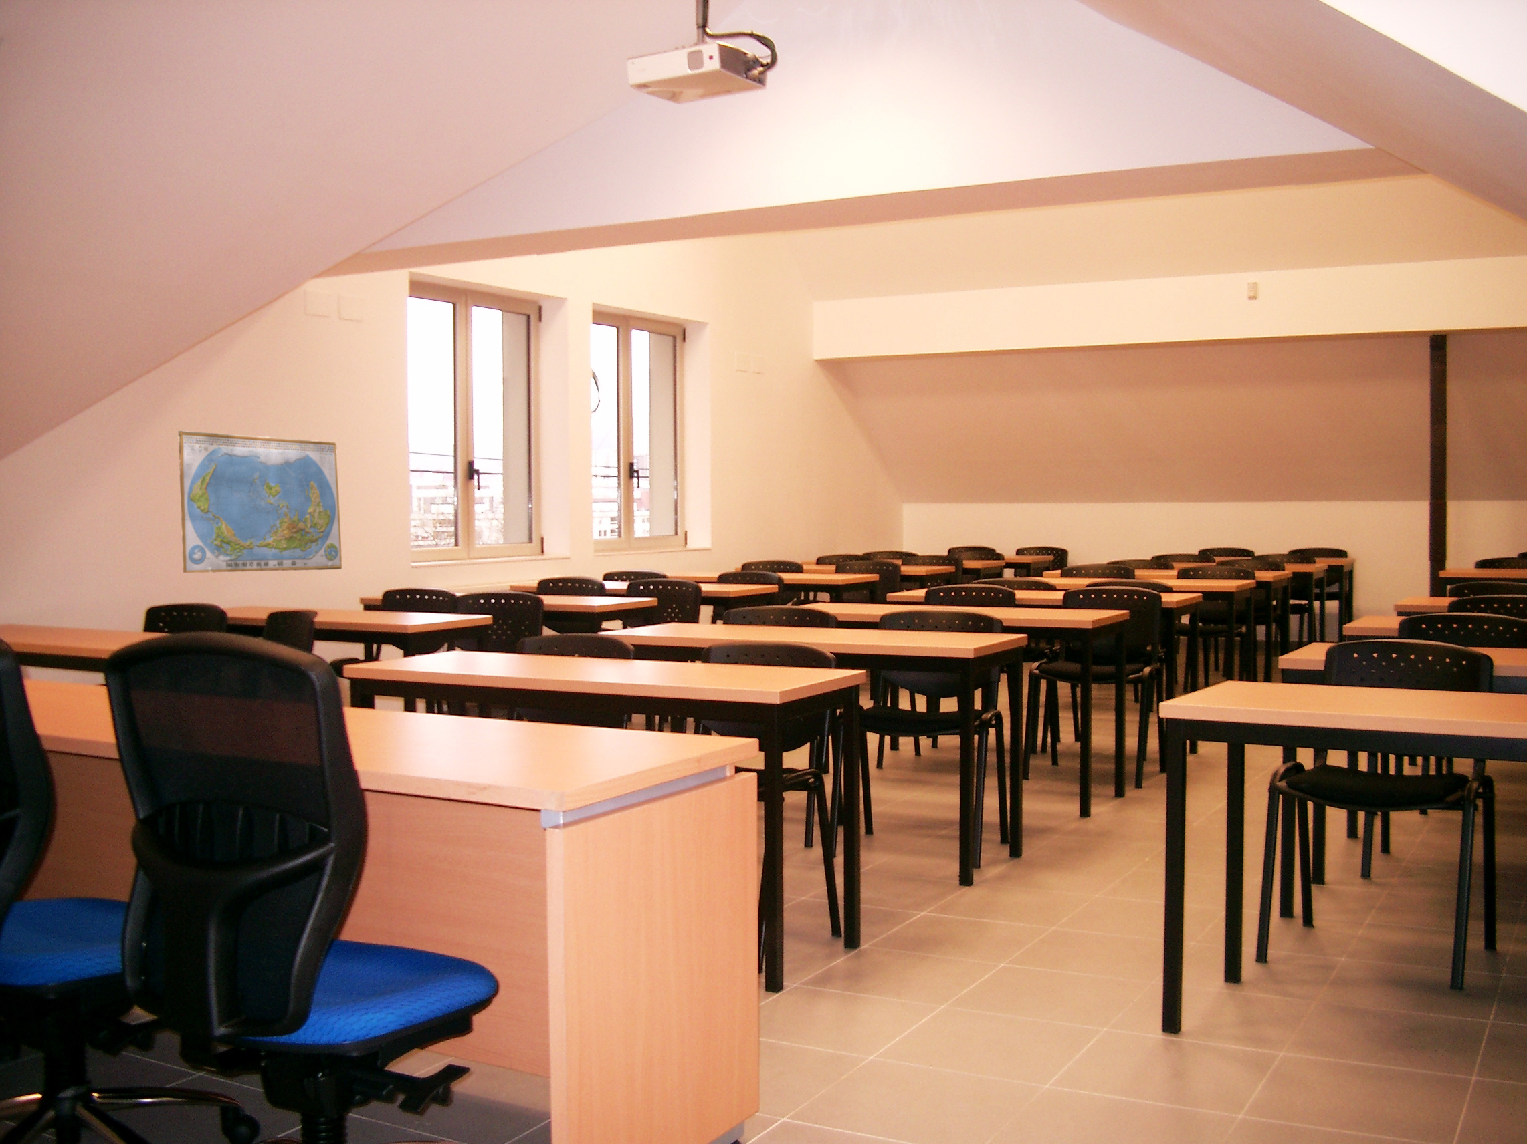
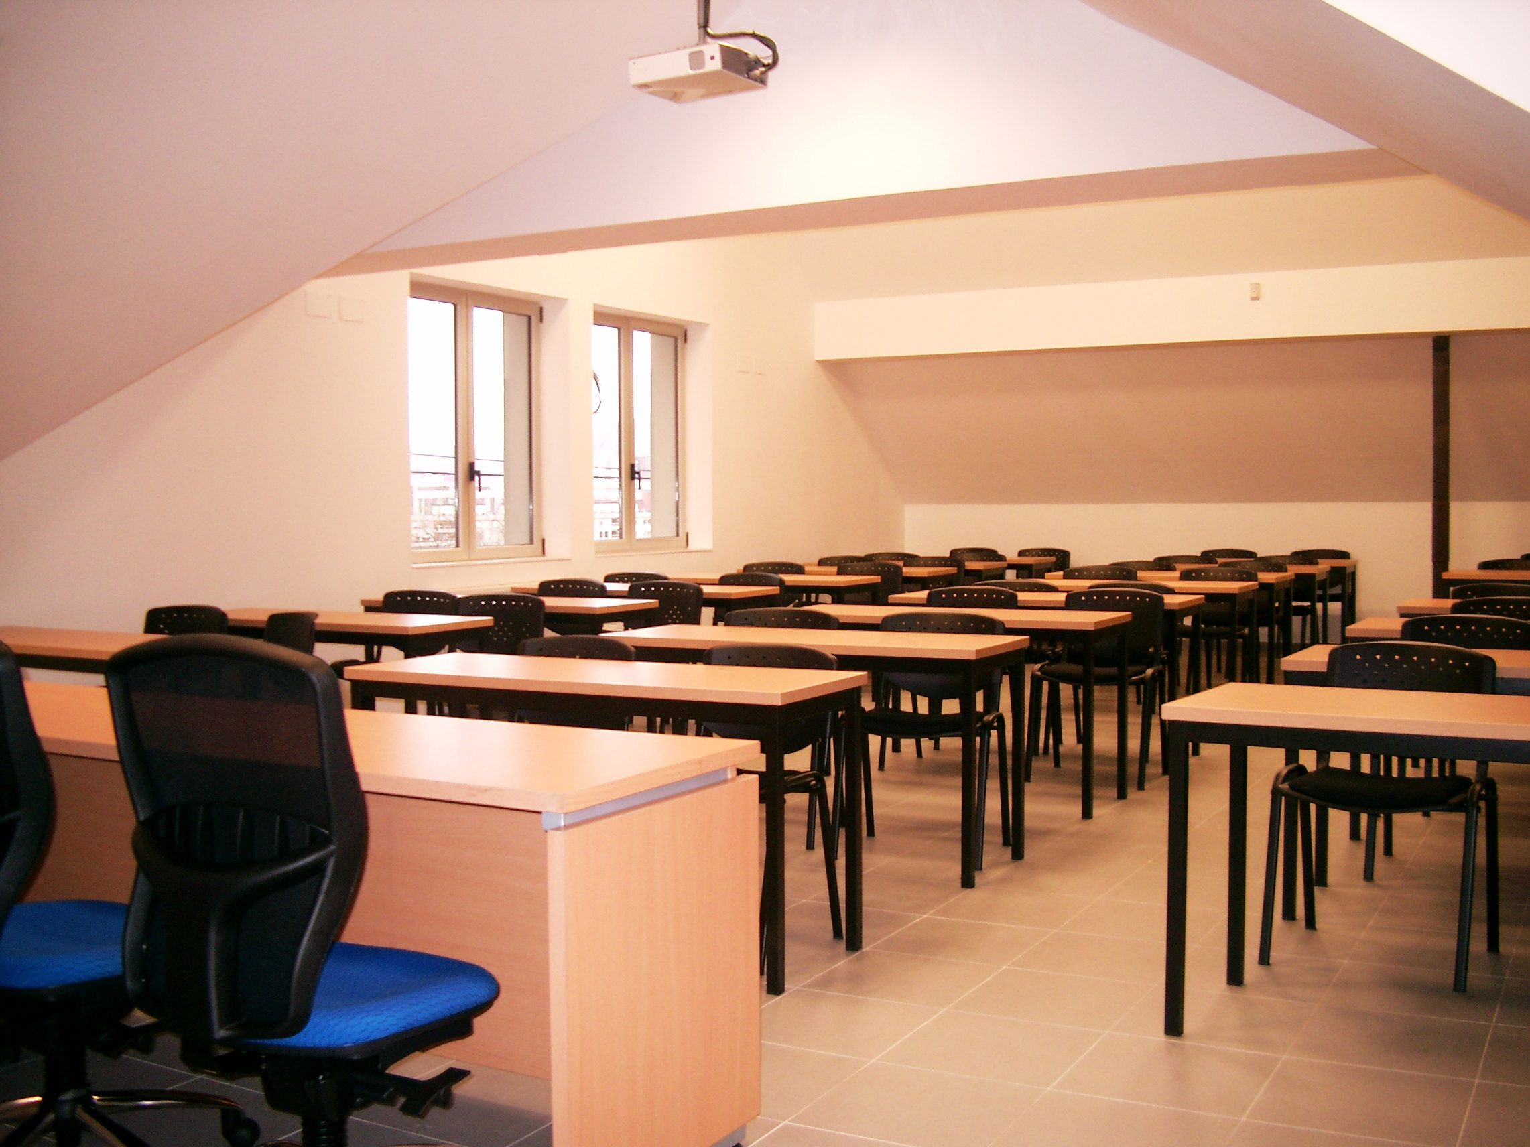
- world map [177,430,343,573]
